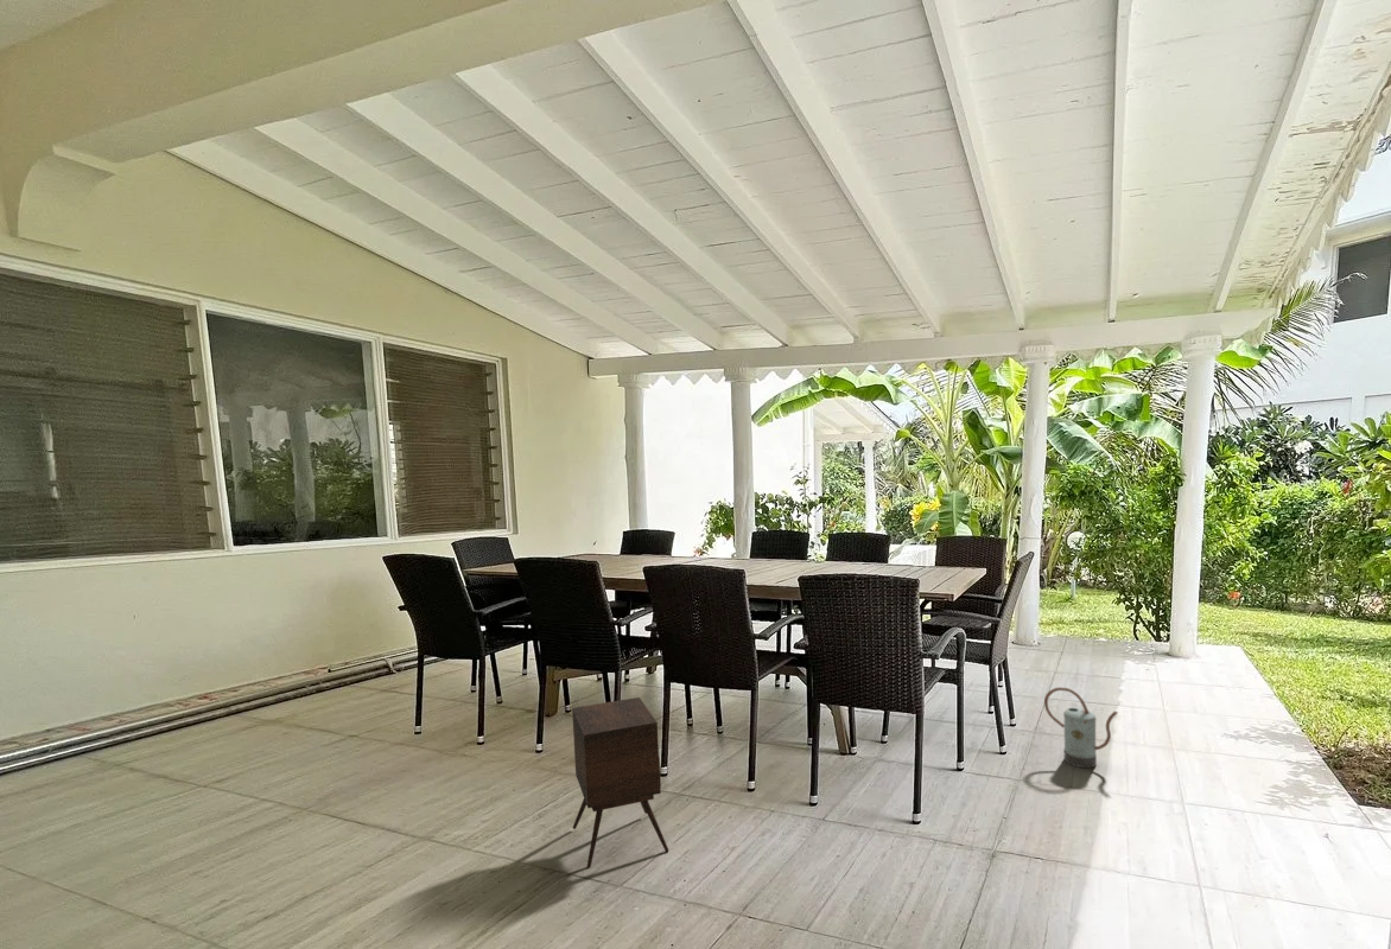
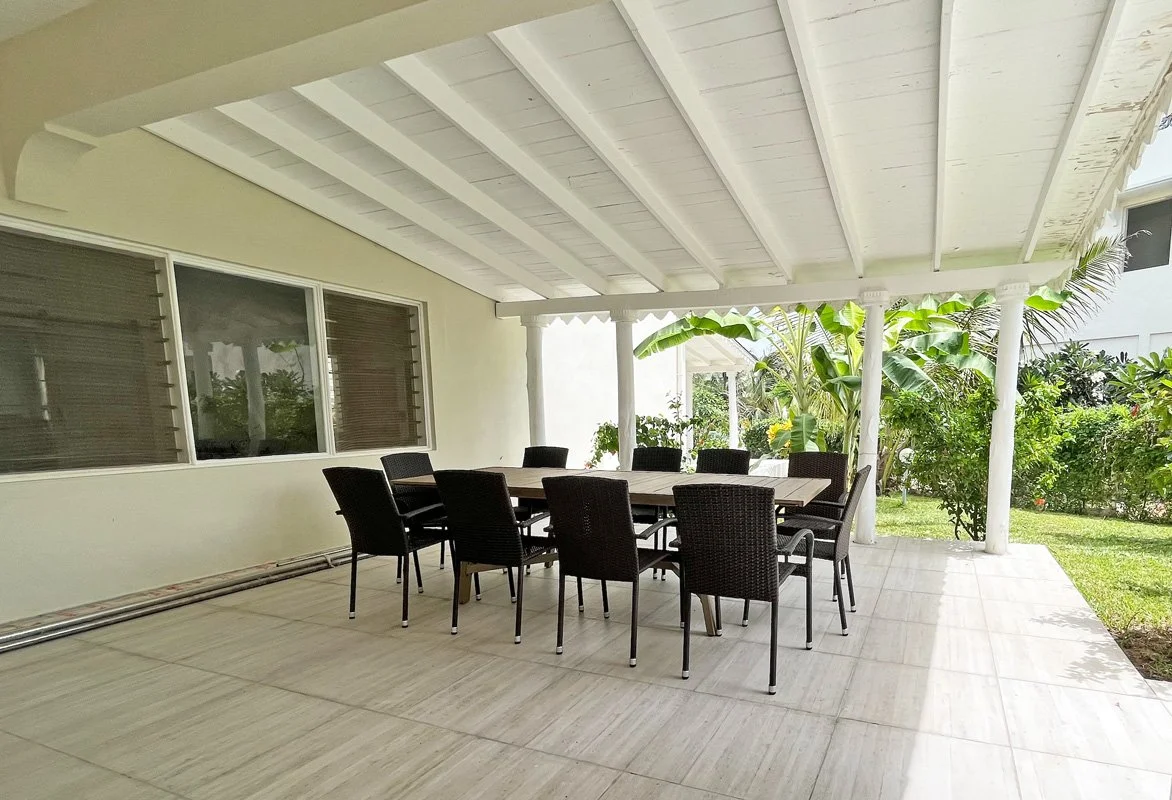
- side table [571,696,669,870]
- watering can [1043,686,1119,769]
